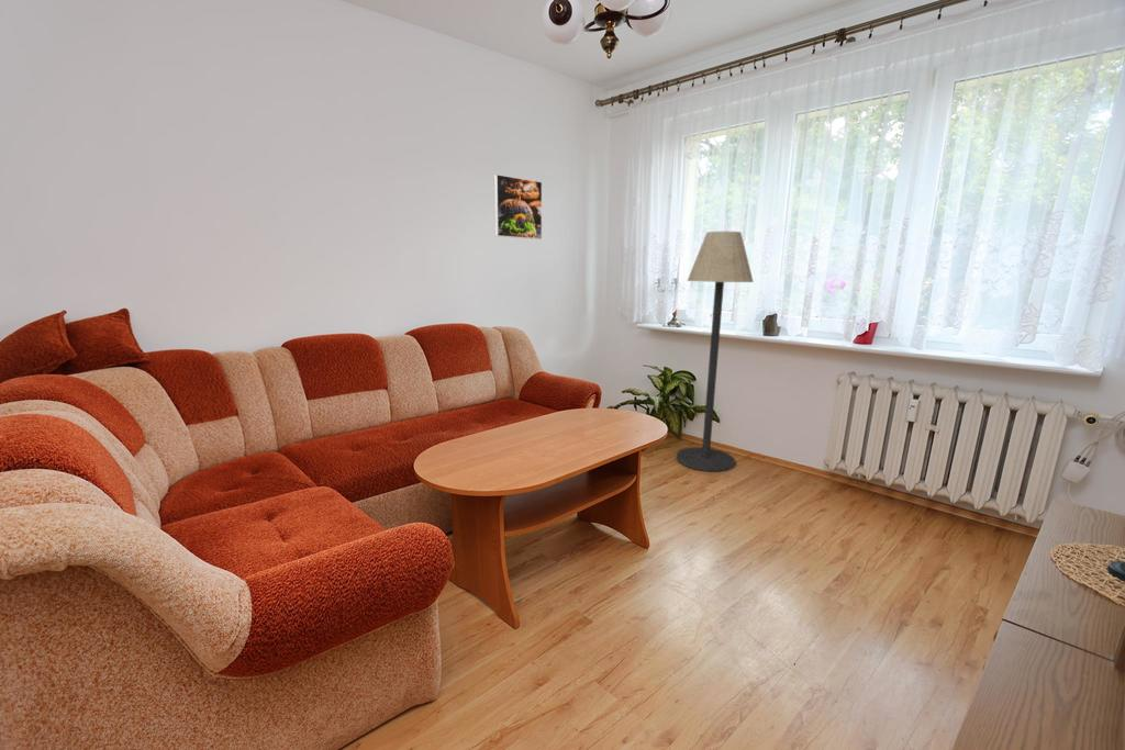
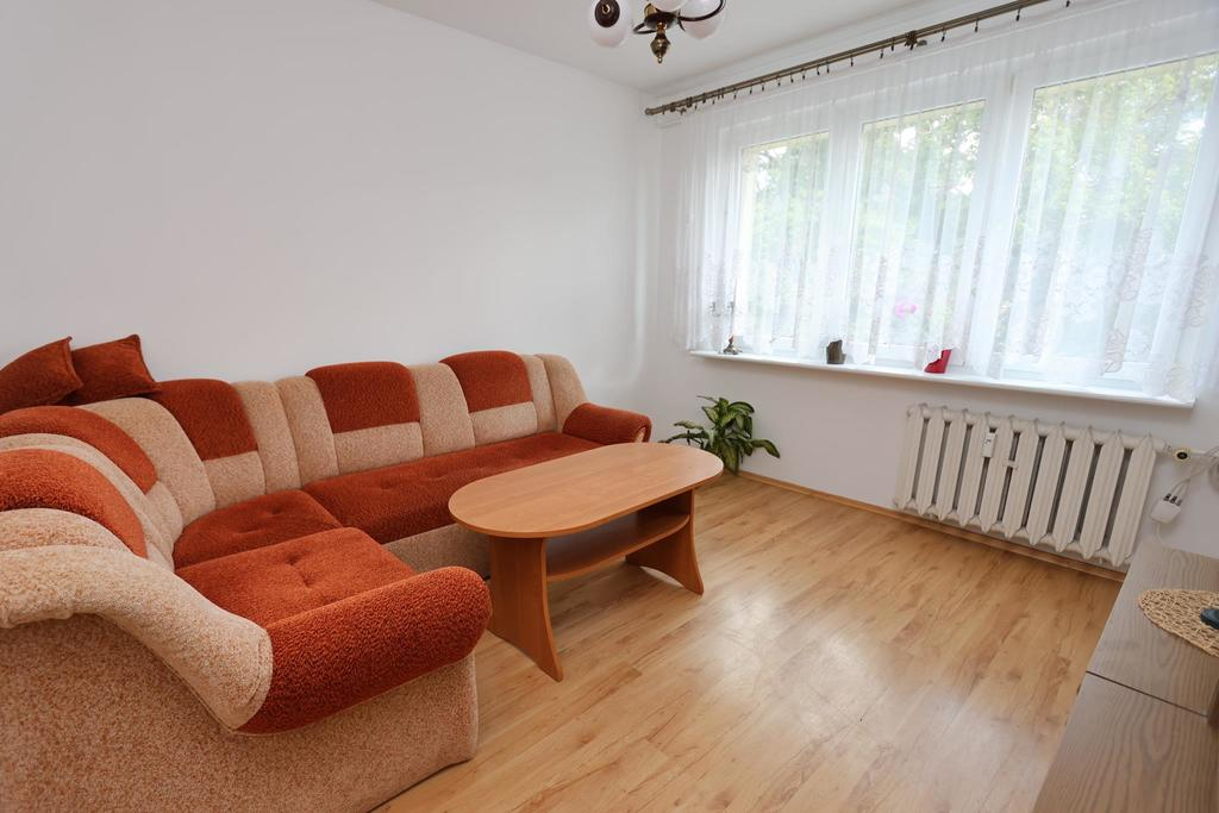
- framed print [493,173,543,240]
- floor lamp [676,231,755,473]
